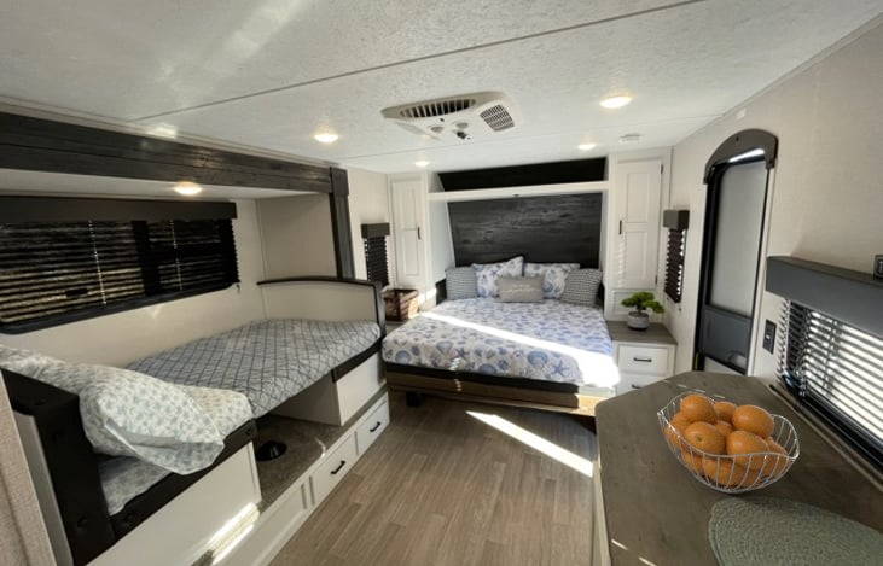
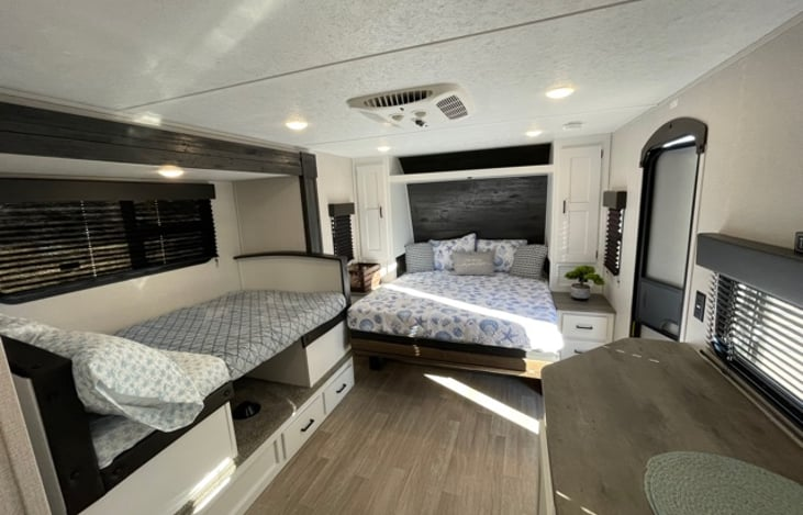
- fruit basket [656,391,801,495]
